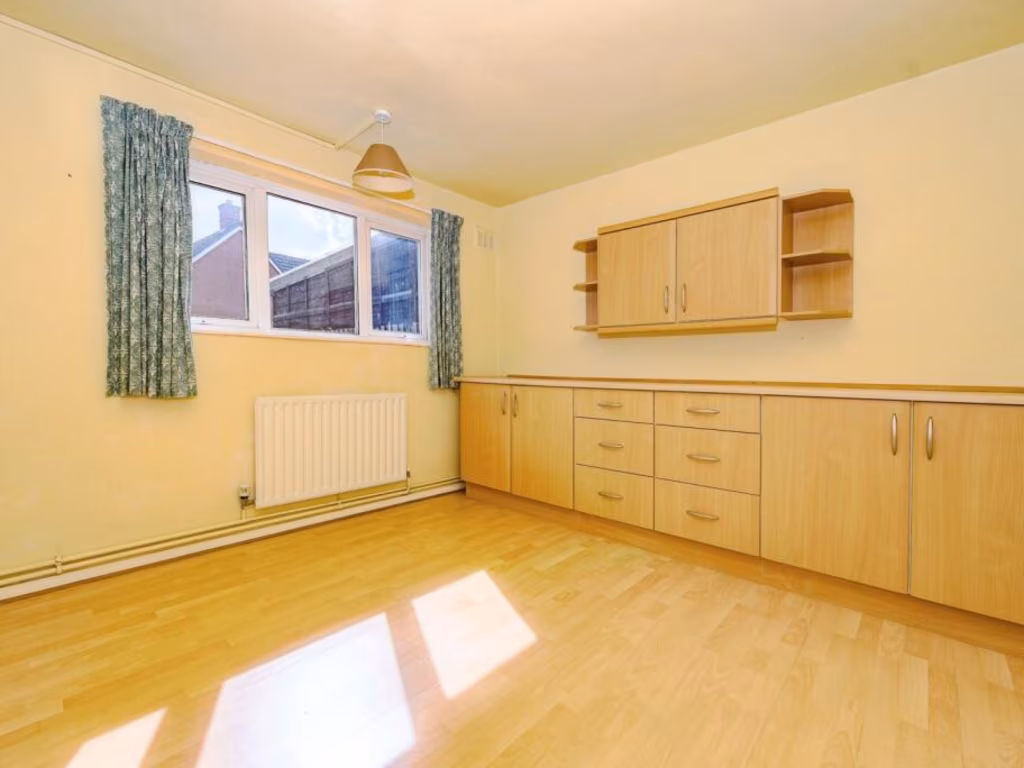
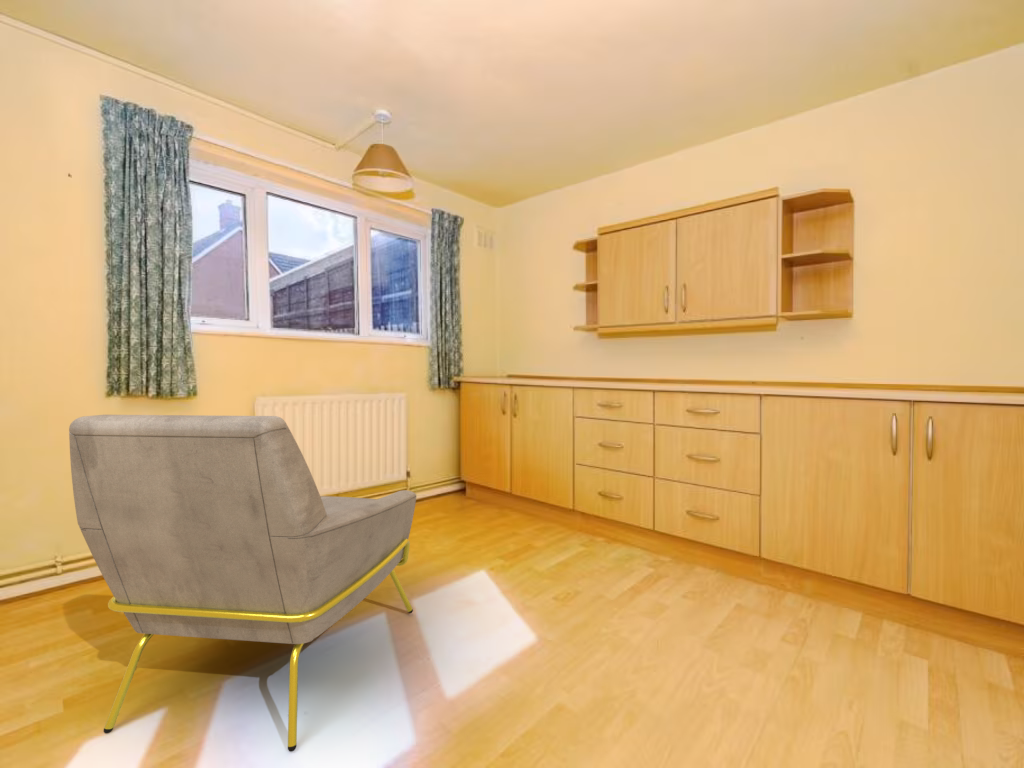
+ armchair [68,414,417,753]
